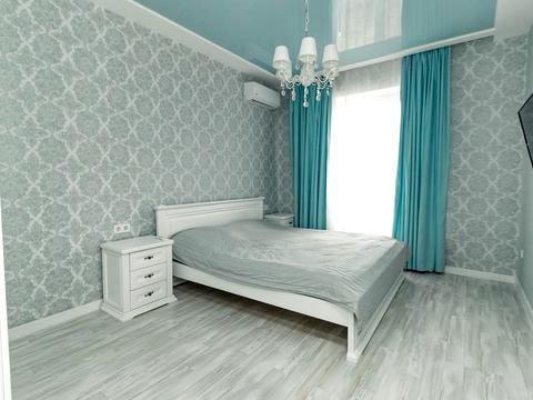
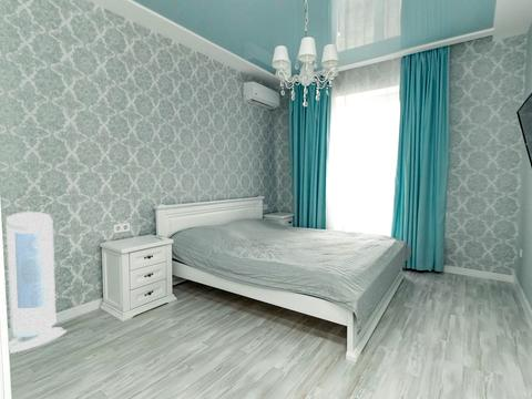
+ air purifier [4,211,68,355]
